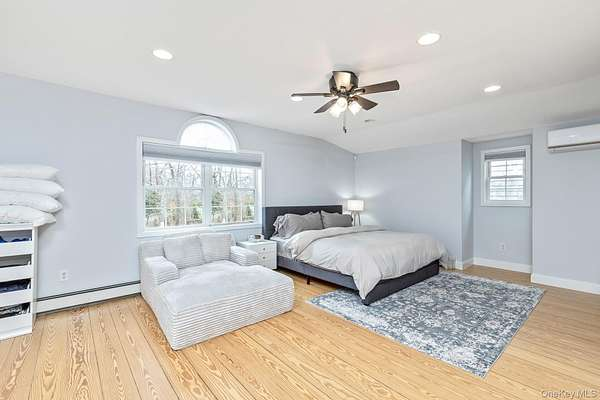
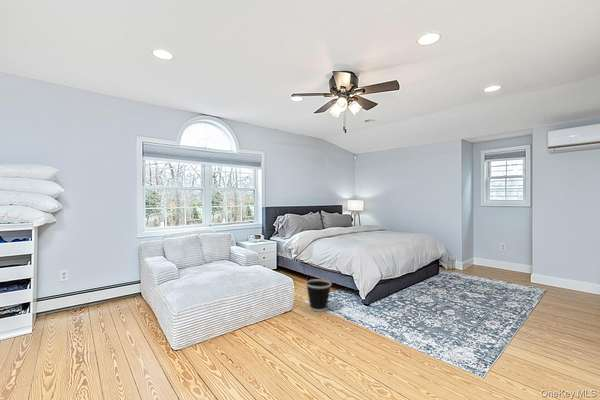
+ wastebasket [305,278,333,313]
